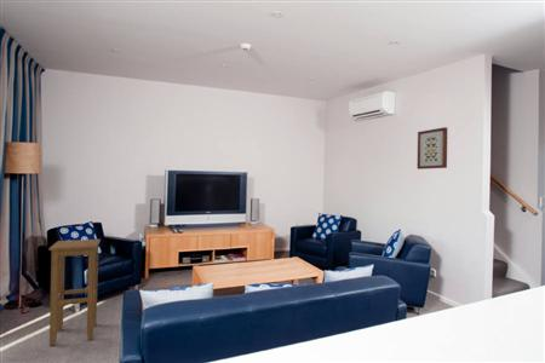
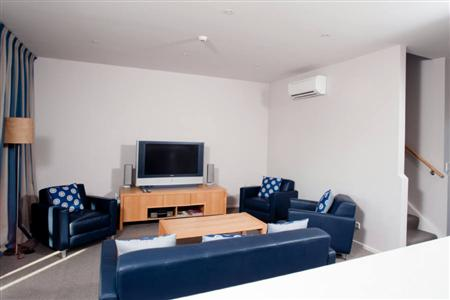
- stool [48,238,102,347]
- wall art [417,126,448,171]
